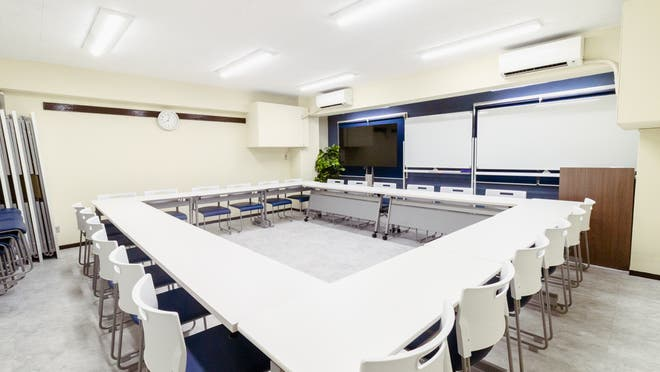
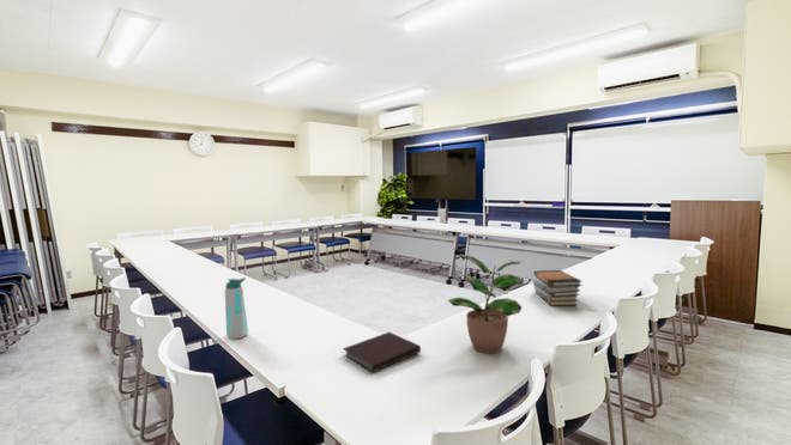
+ water bottle [224,276,249,341]
+ notebook [342,331,422,374]
+ potted plant [447,254,525,354]
+ book stack [532,269,584,306]
